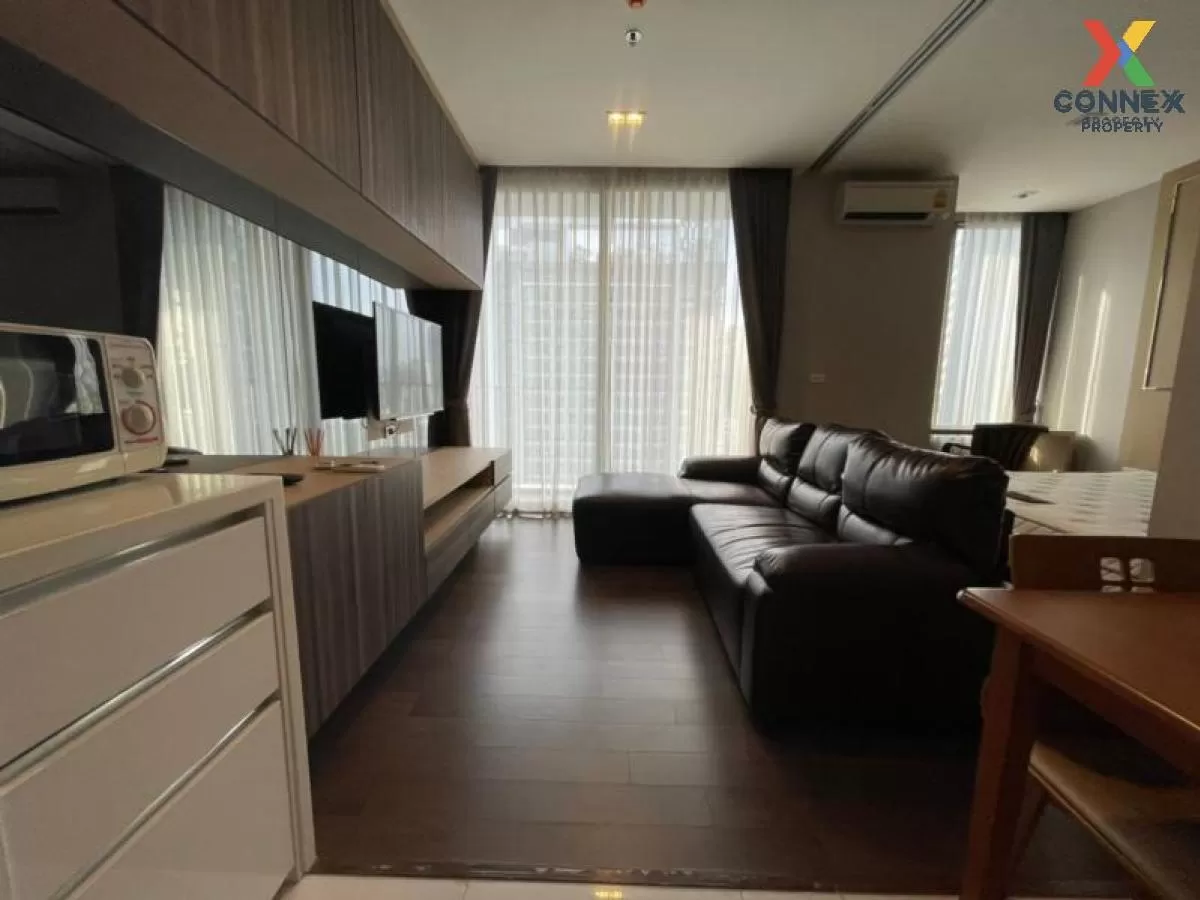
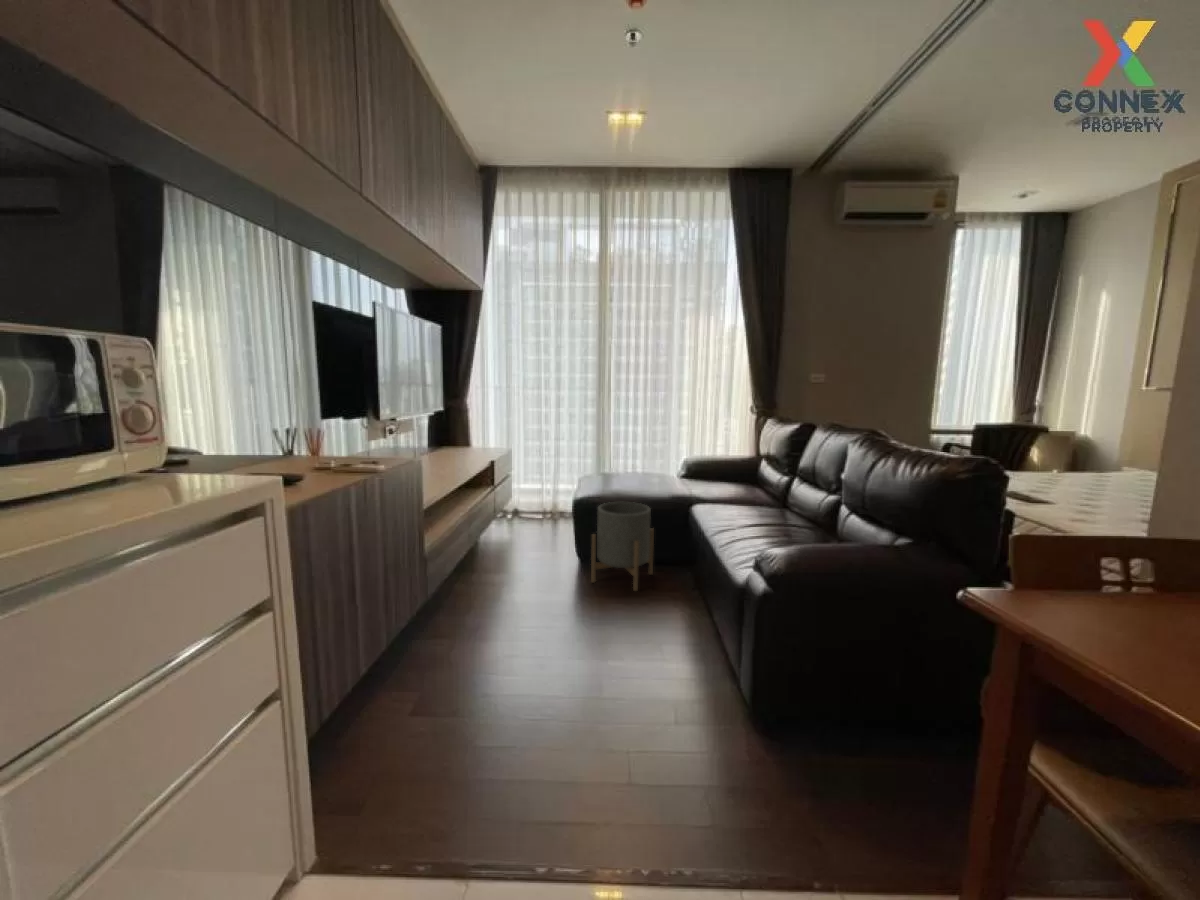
+ planter [590,501,655,592]
